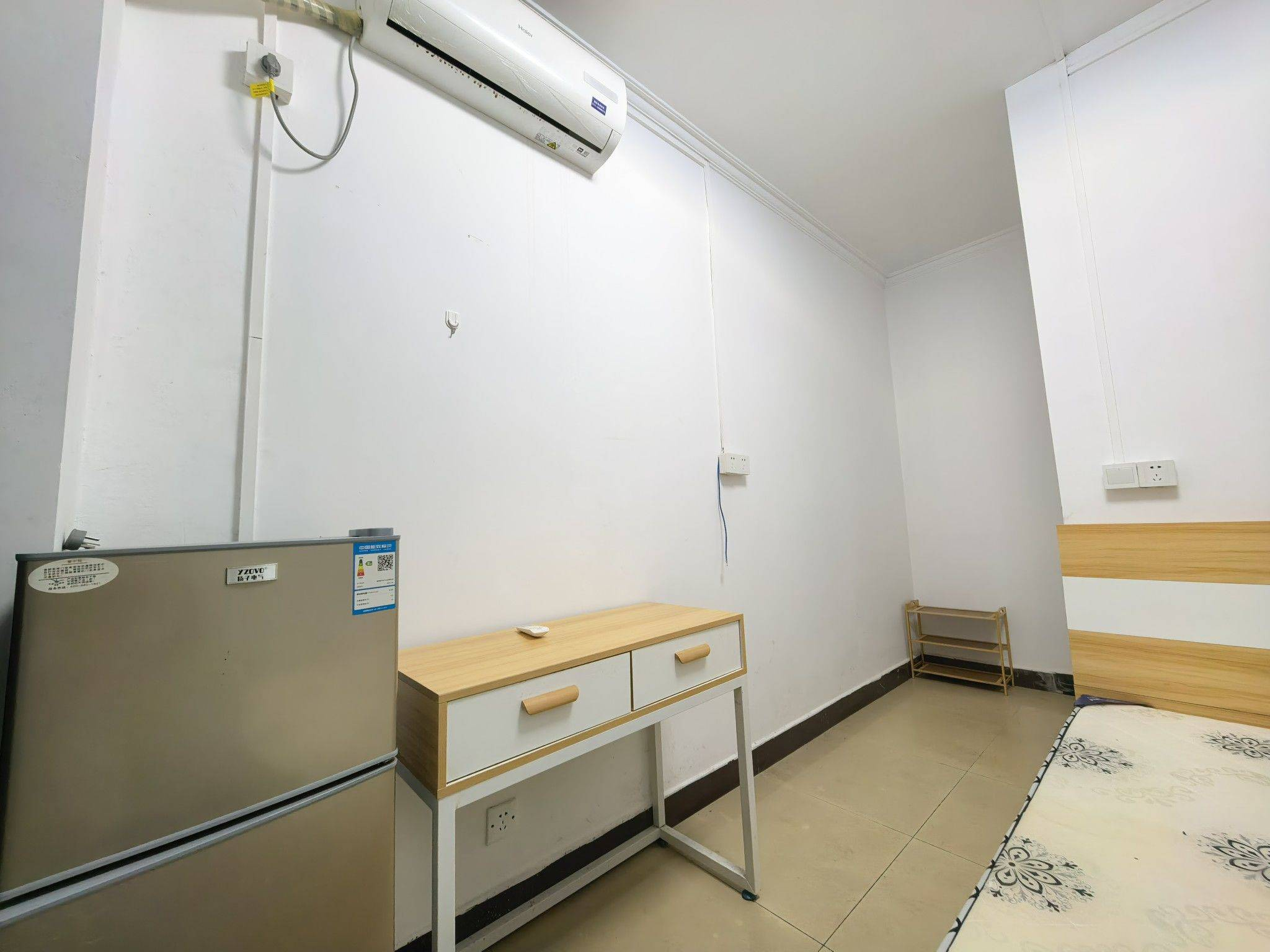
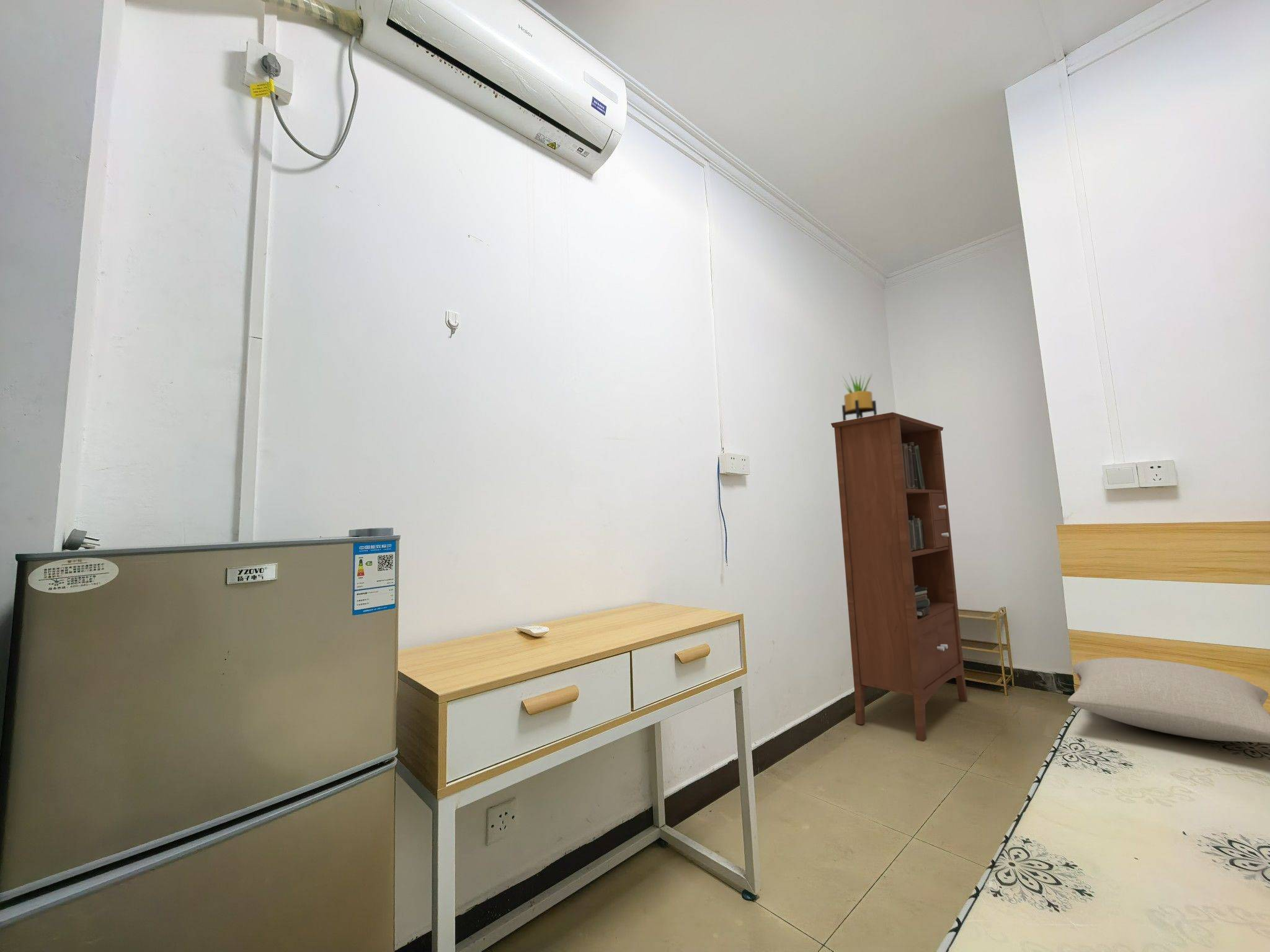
+ pillow [1067,657,1270,744]
+ potted plant [840,371,877,421]
+ bookcase [830,412,968,742]
